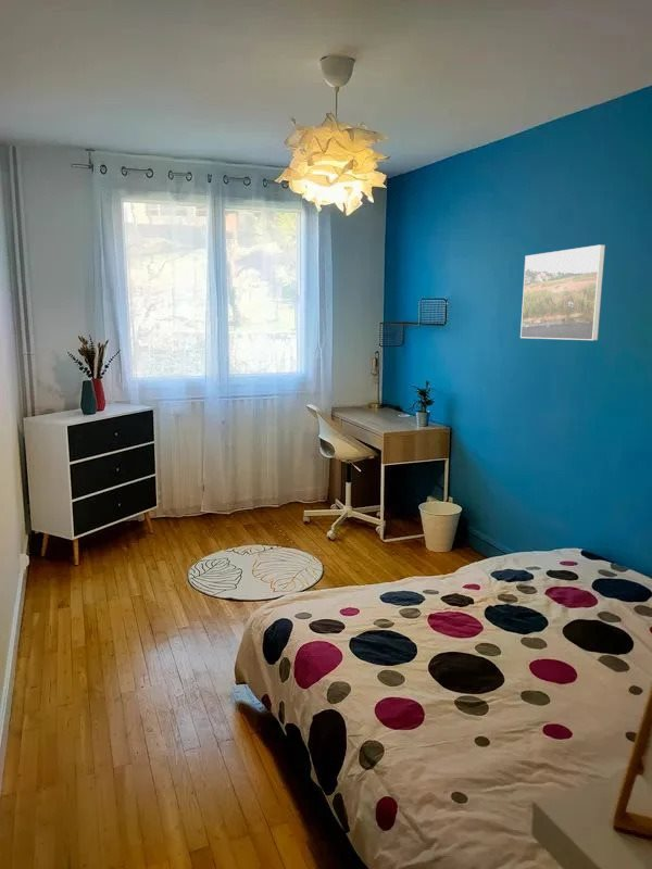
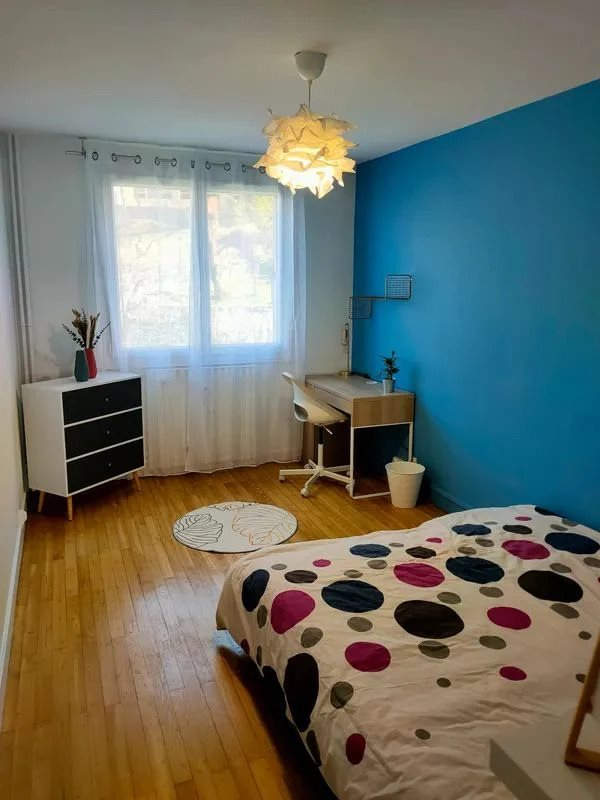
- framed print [519,243,606,341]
